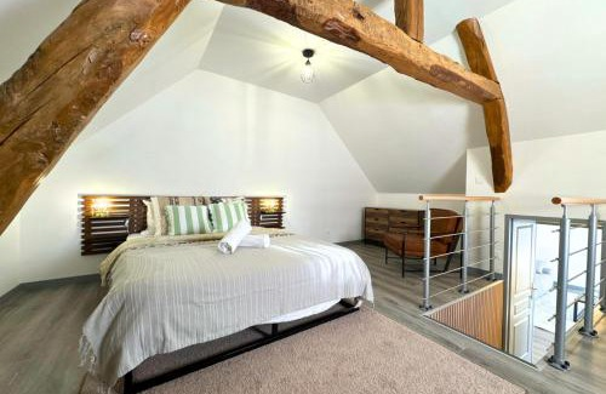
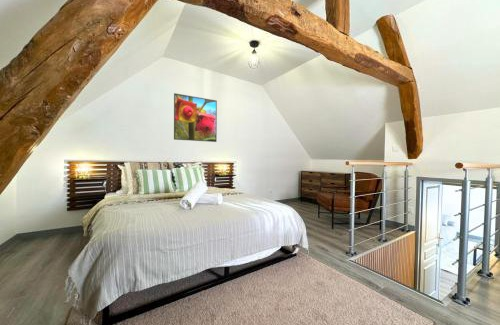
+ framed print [173,92,218,143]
